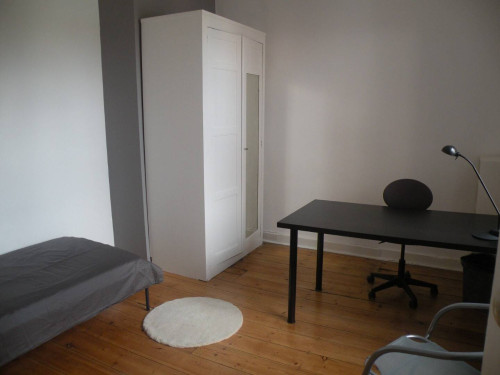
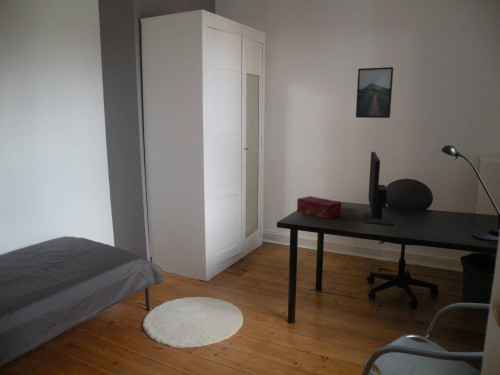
+ monitor [364,151,395,226]
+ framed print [355,66,394,119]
+ tissue box [296,195,342,220]
